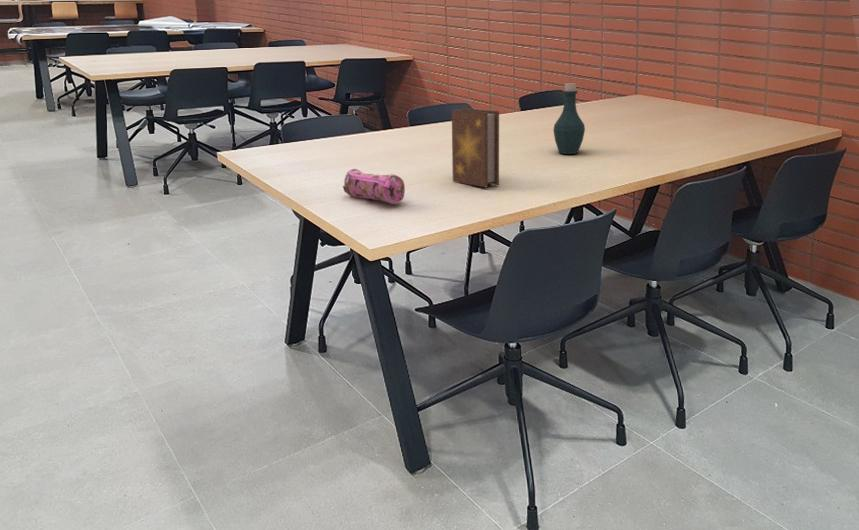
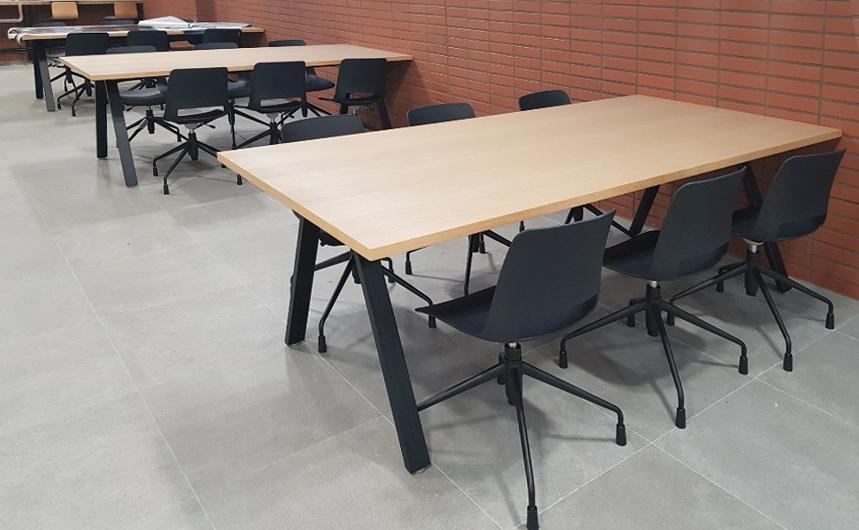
- pencil case [342,168,406,205]
- bottle [553,83,586,155]
- book [451,108,500,188]
